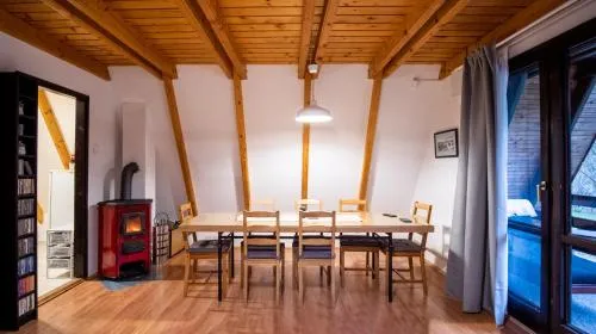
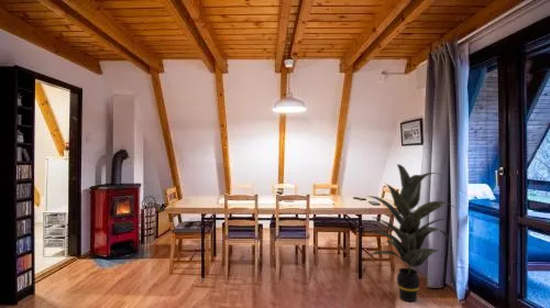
+ indoor plant [367,163,457,302]
